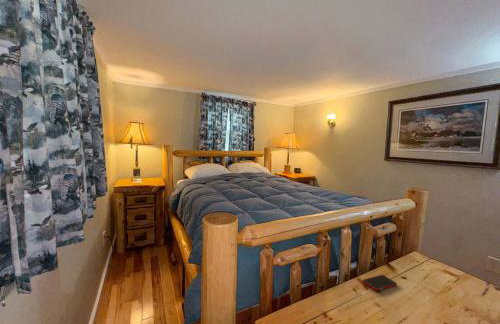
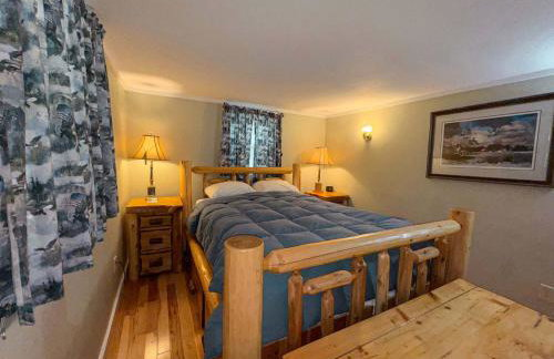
- cell phone [362,274,398,292]
